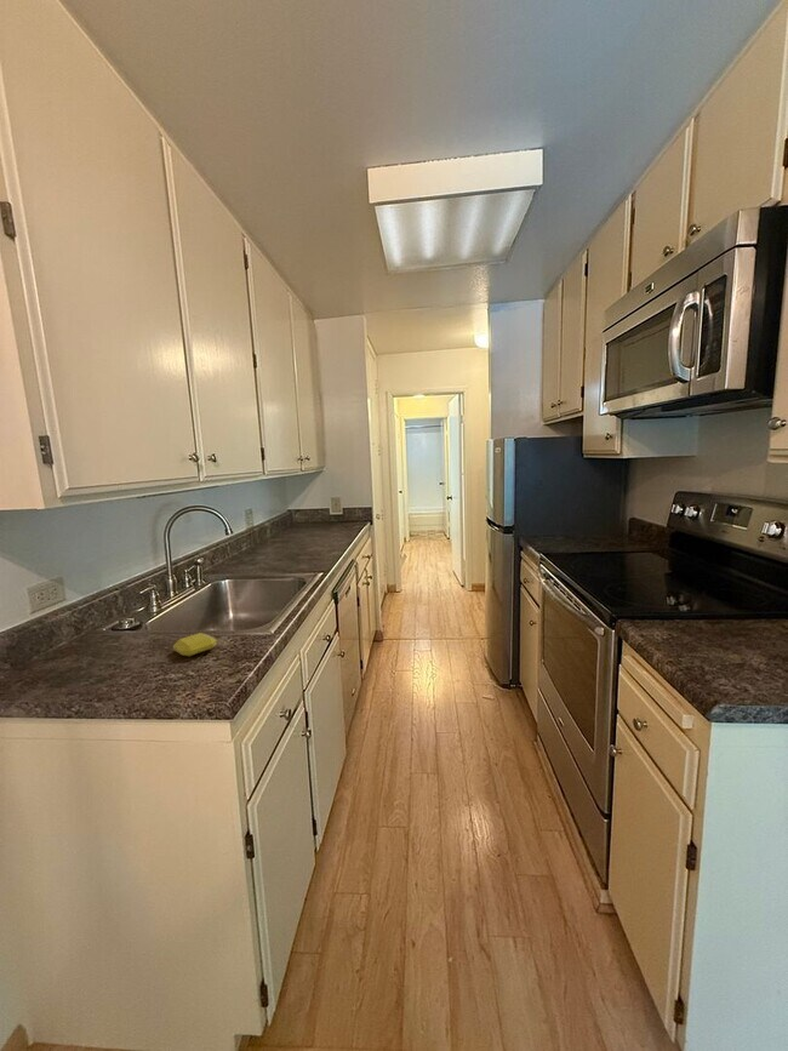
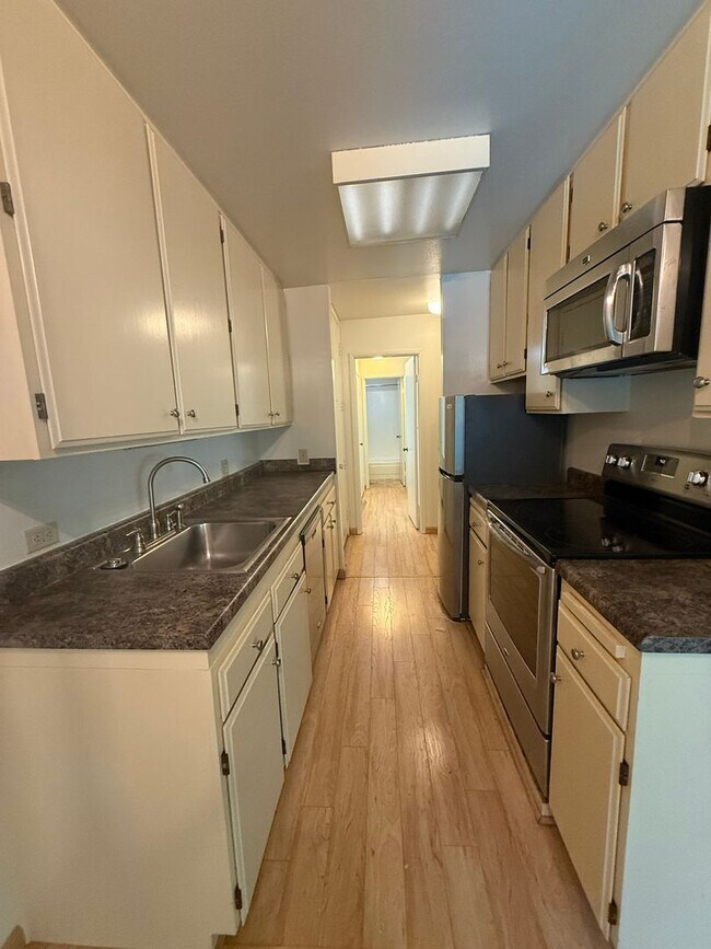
- soap bar [172,632,218,658]
